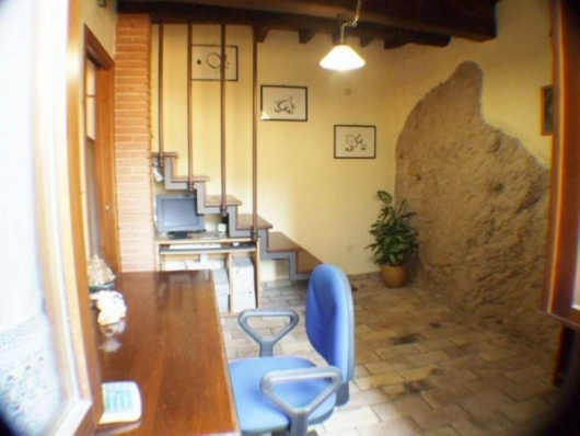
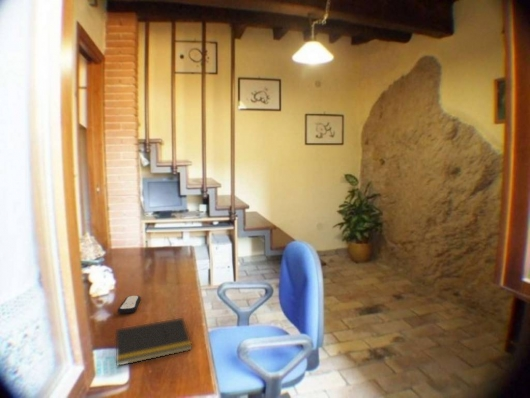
+ notepad [114,317,193,367]
+ remote control [117,294,142,314]
